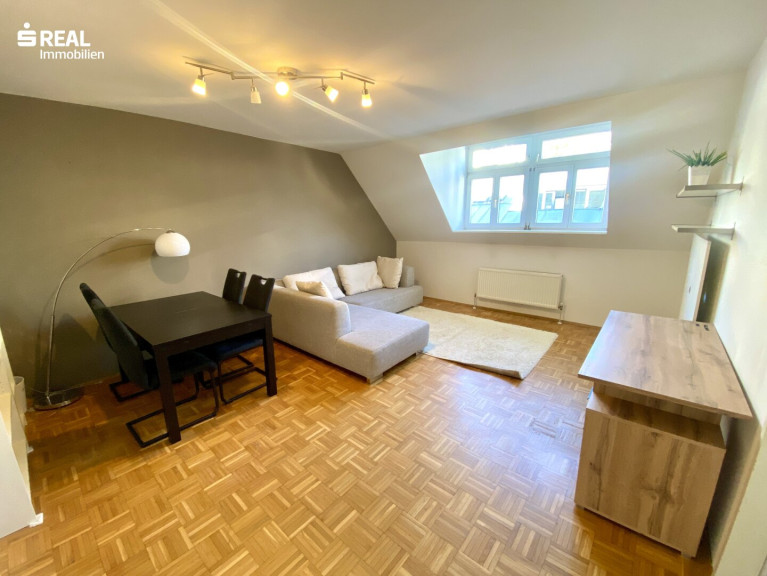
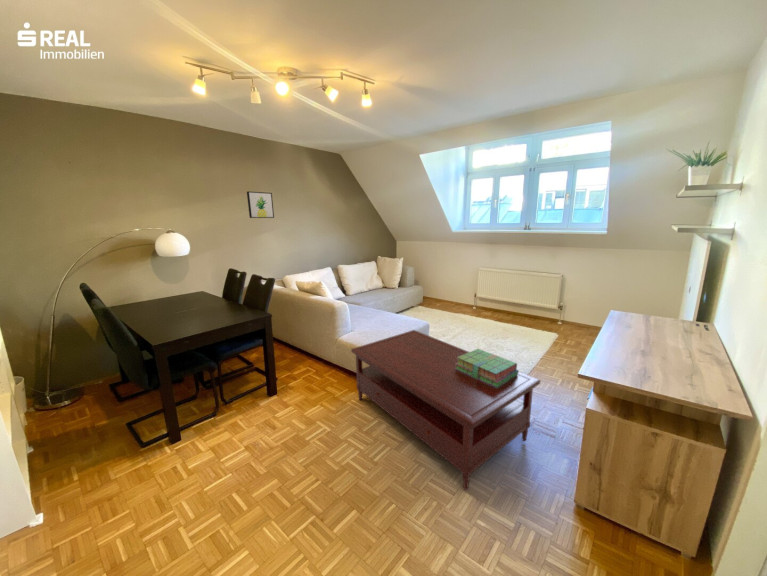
+ stack of books [455,348,519,388]
+ wall art [246,191,275,219]
+ coffee table [350,329,542,491]
